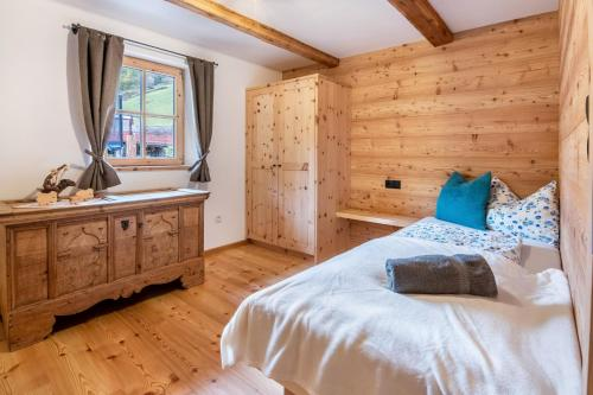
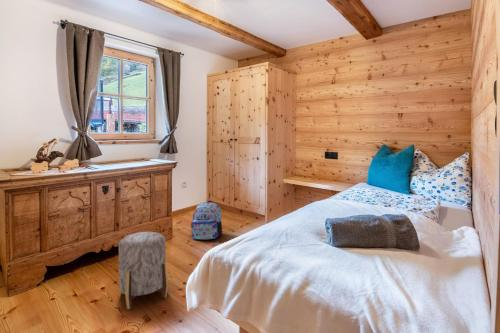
+ stool [118,231,169,310]
+ backpack [190,201,223,240]
